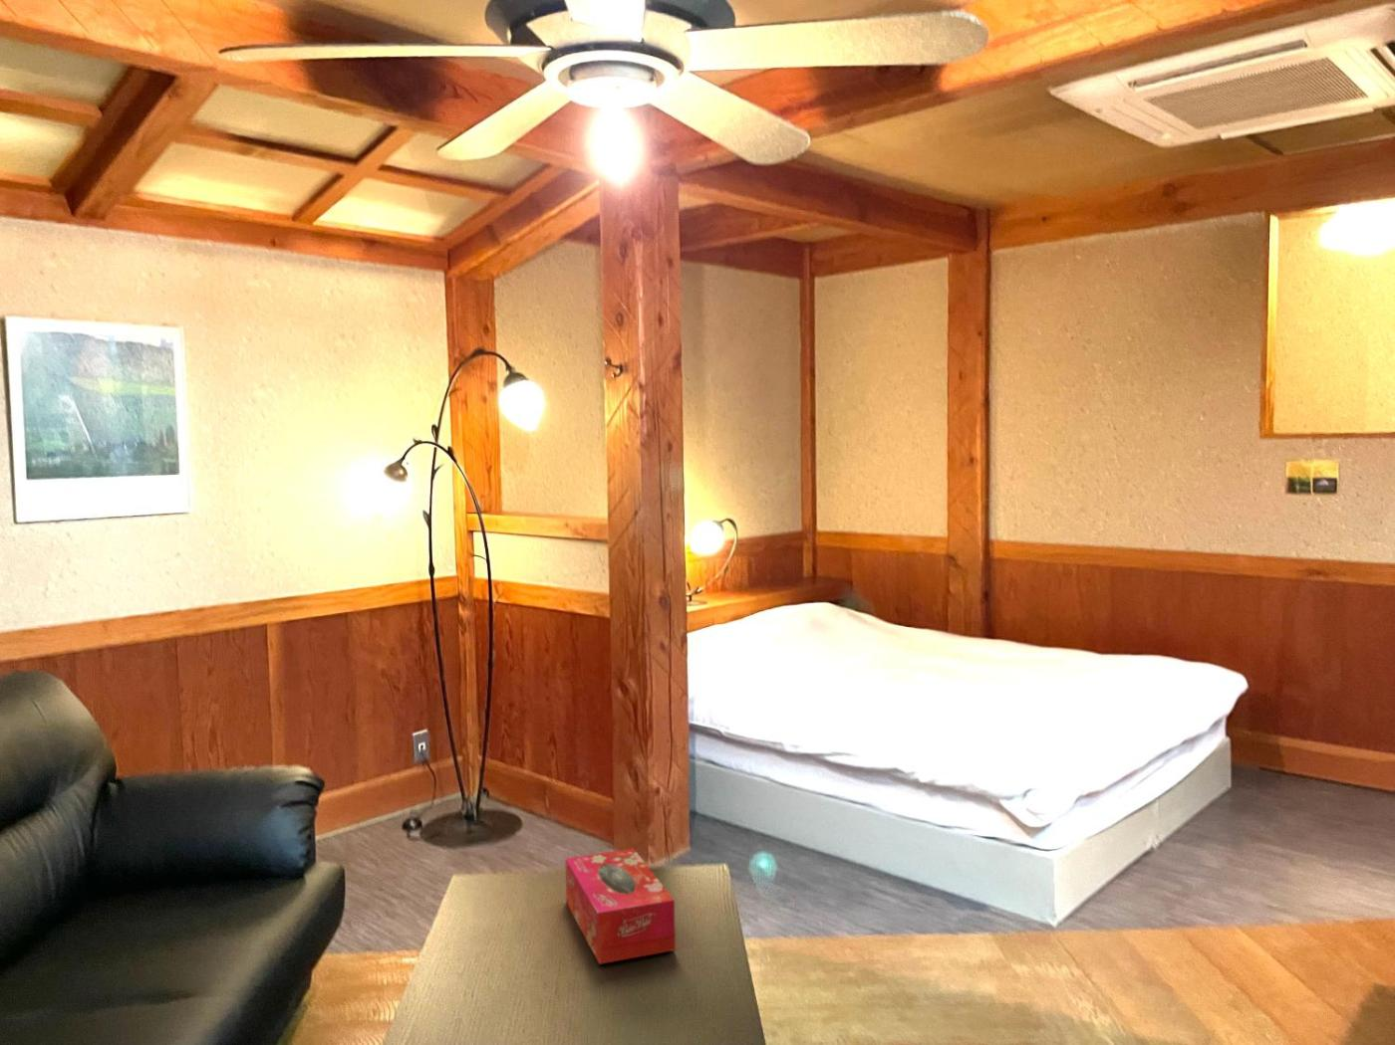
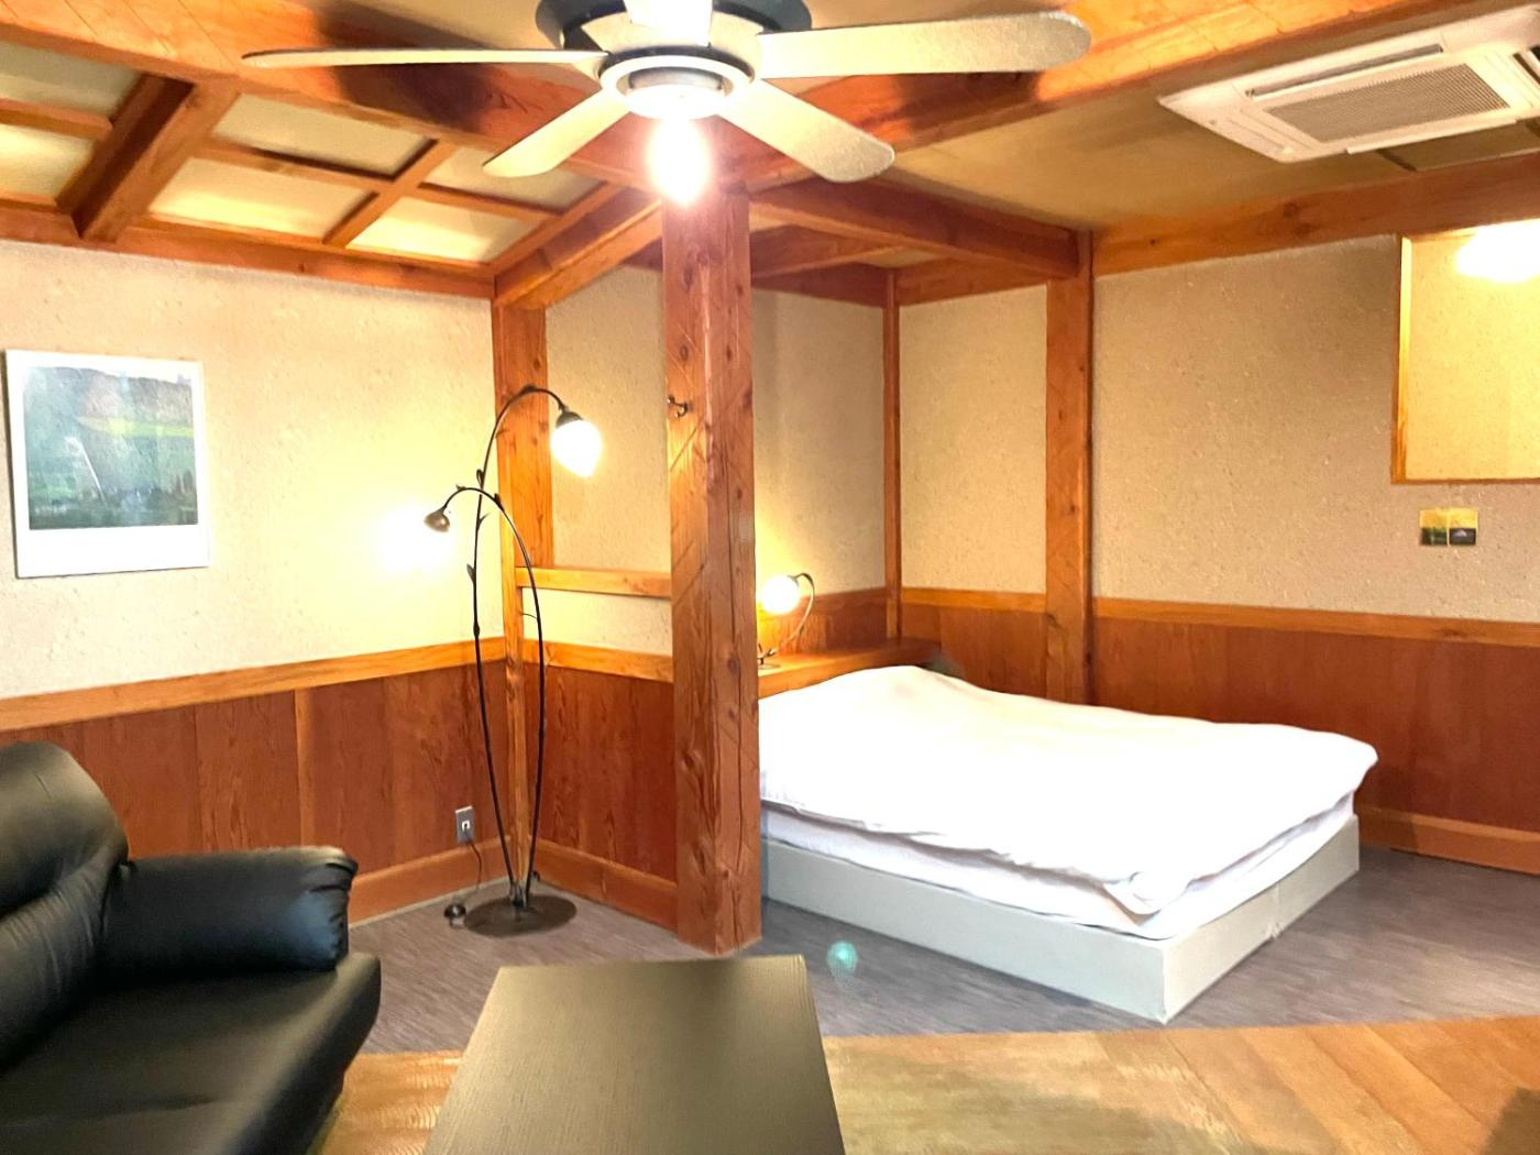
- tissue box [563,847,677,965]
